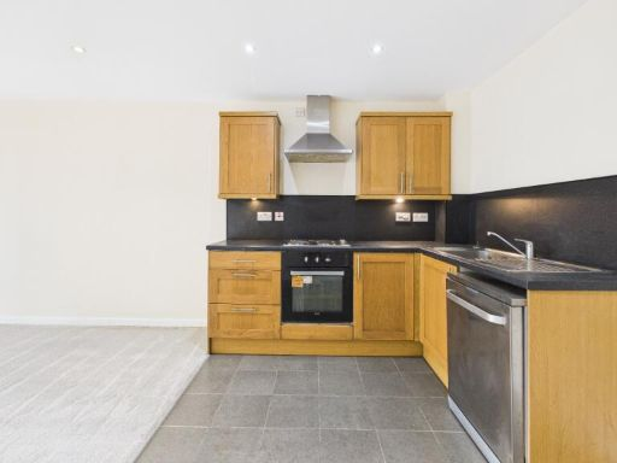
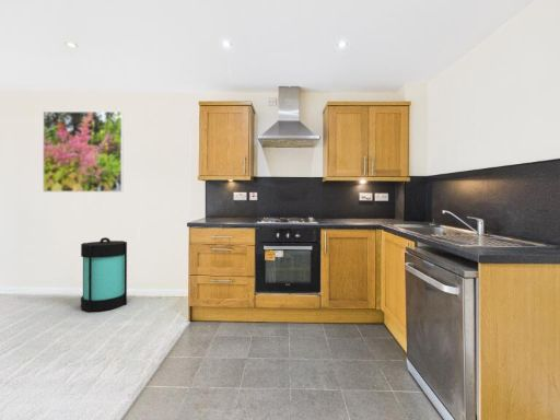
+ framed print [42,110,125,192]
+ lantern [80,236,128,313]
